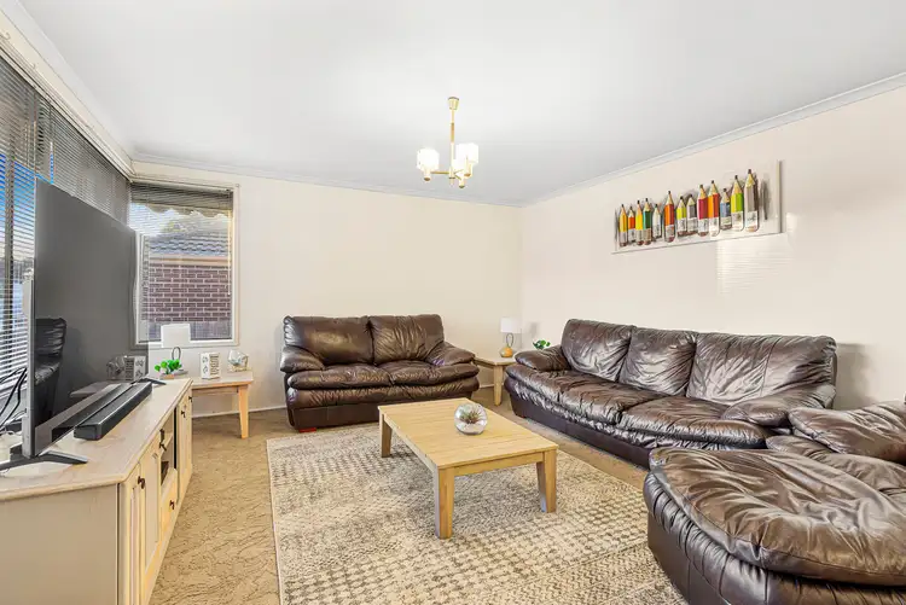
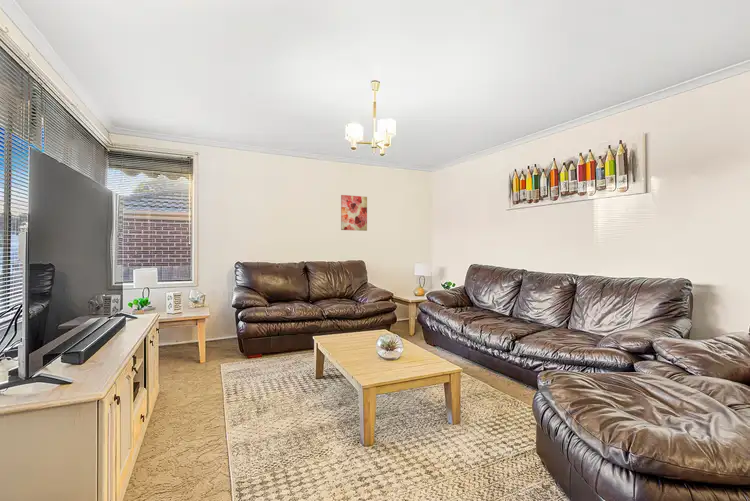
+ wall art [340,194,368,232]
